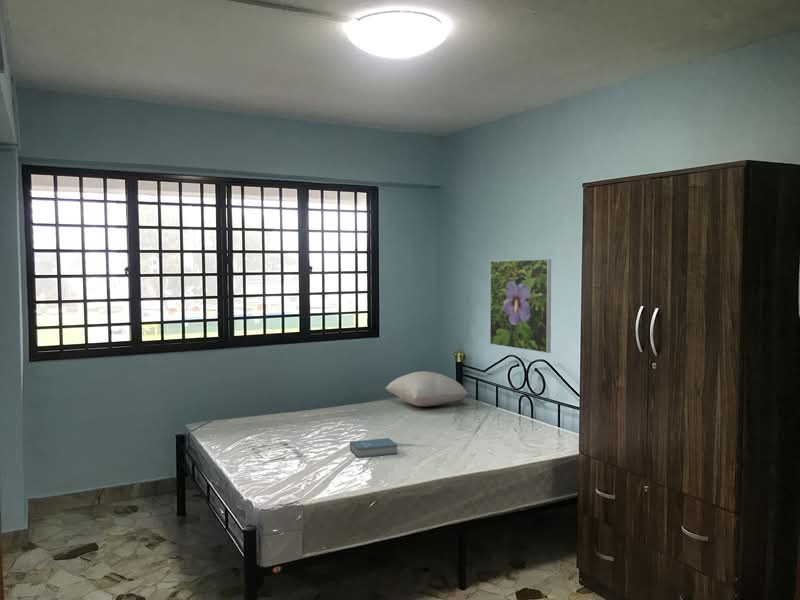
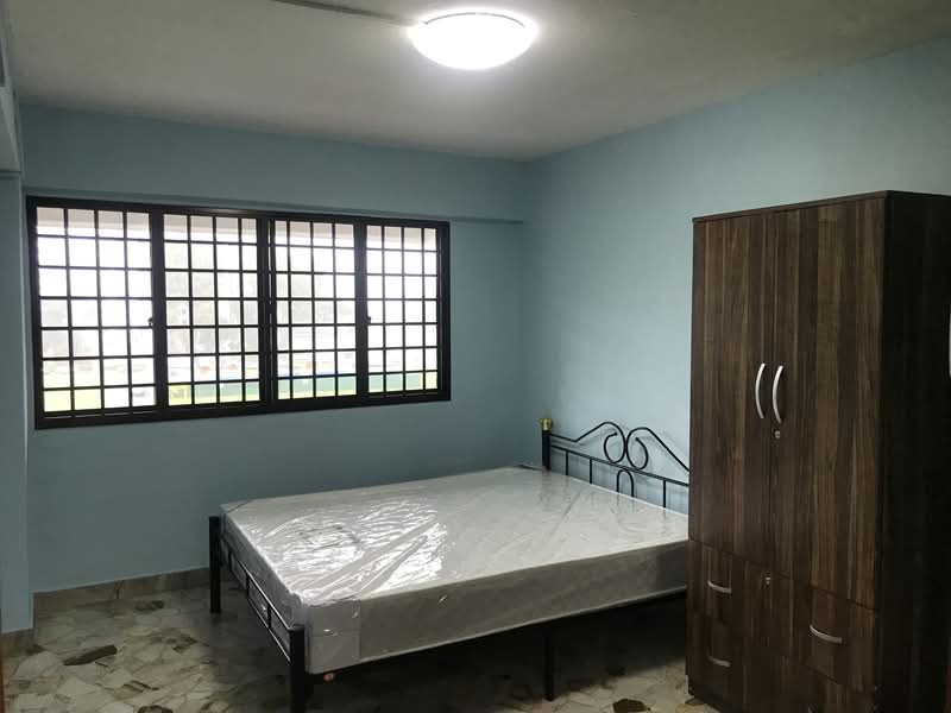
- book [349,437,398,459]
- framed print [489,258,552,354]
- pillow [384,370,470,407]
